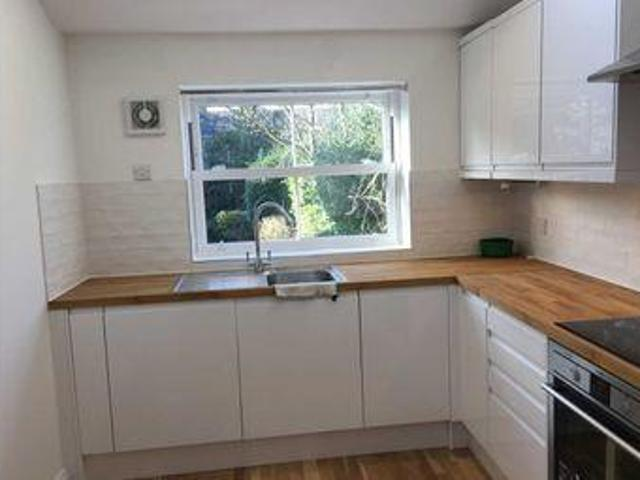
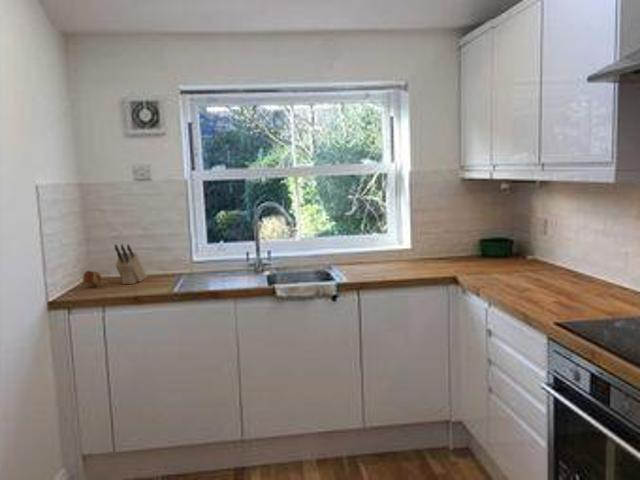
+ fruit [82,270,102,288]
+ knife block [114,243,148,285]
